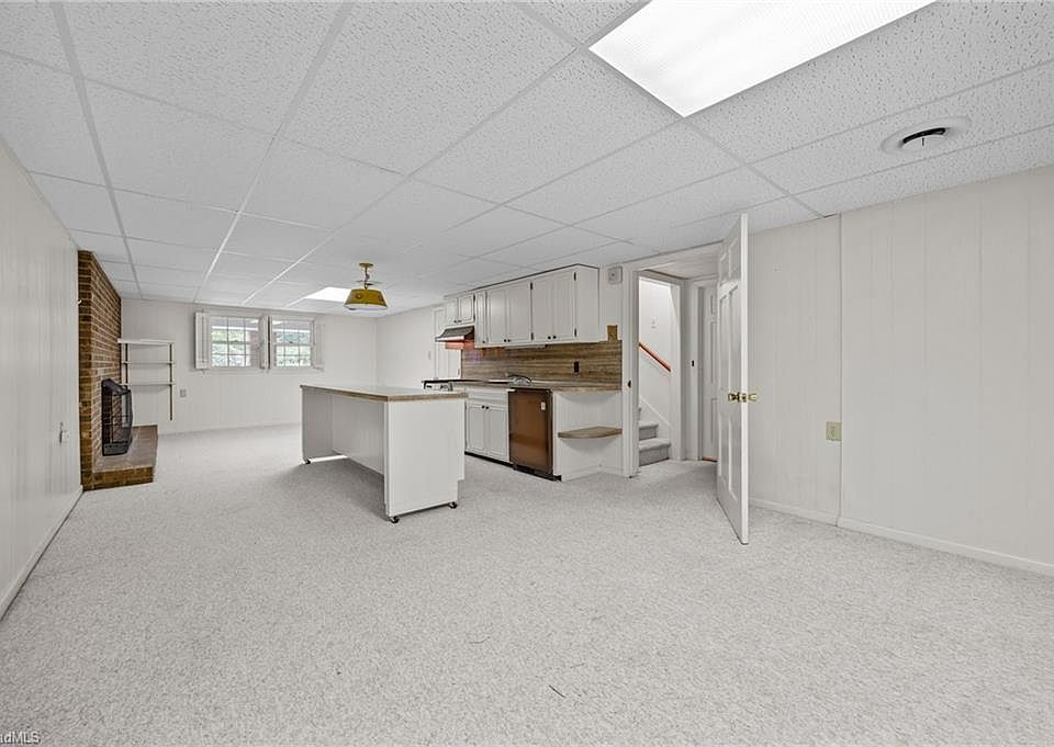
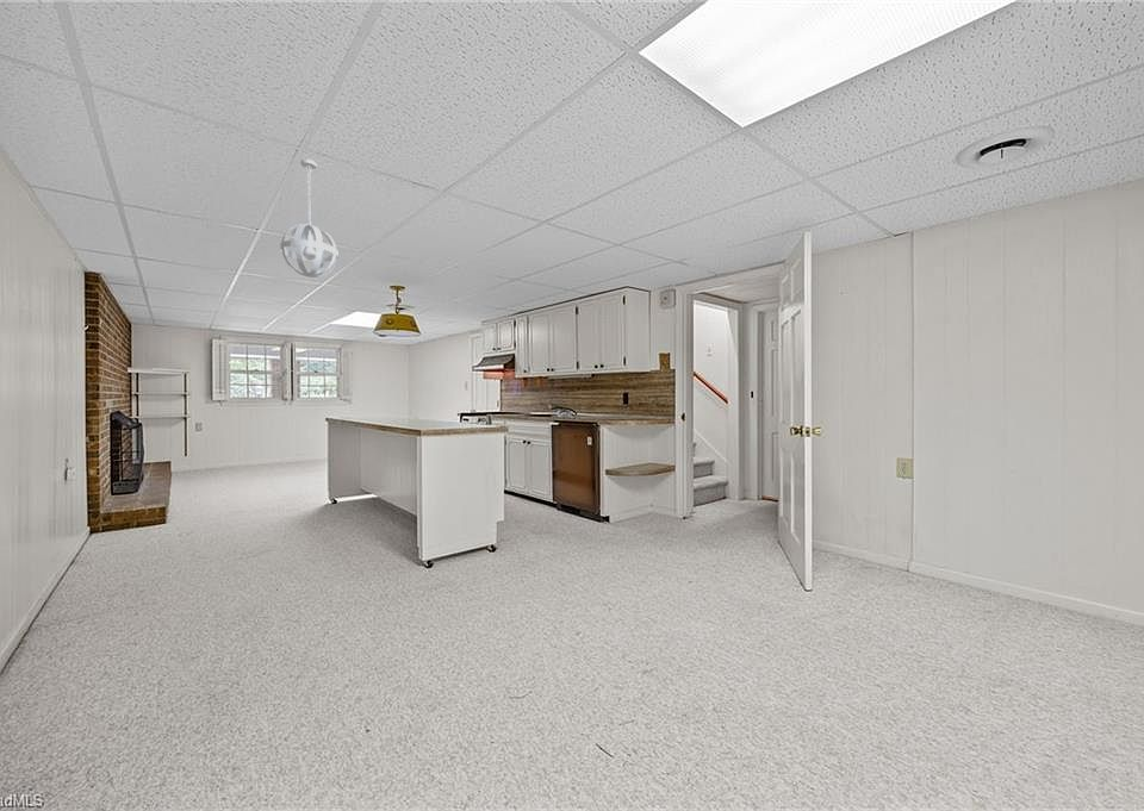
+ pendant light [279,158,338,279]
